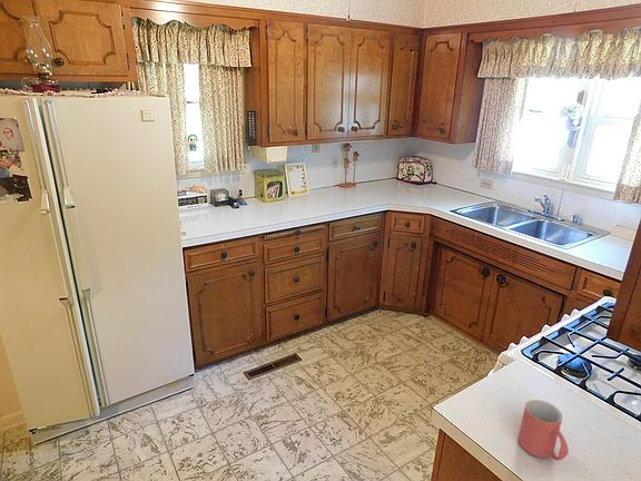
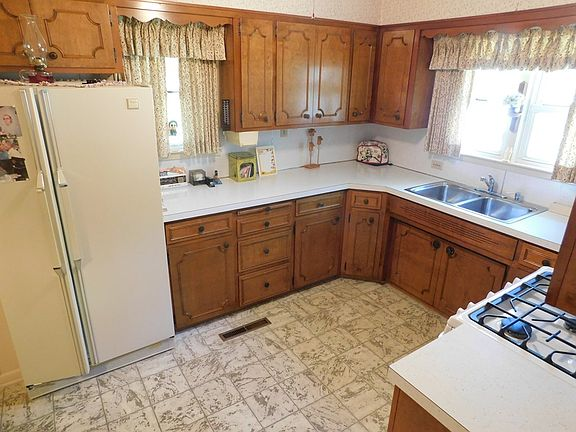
- mug [517,399,570,461]
